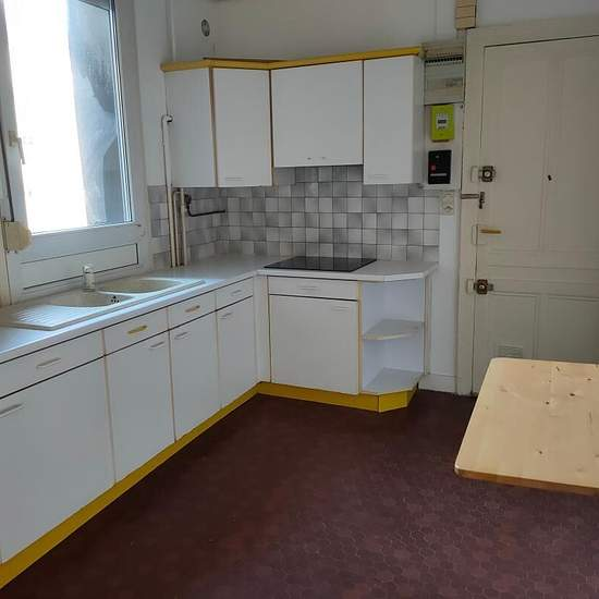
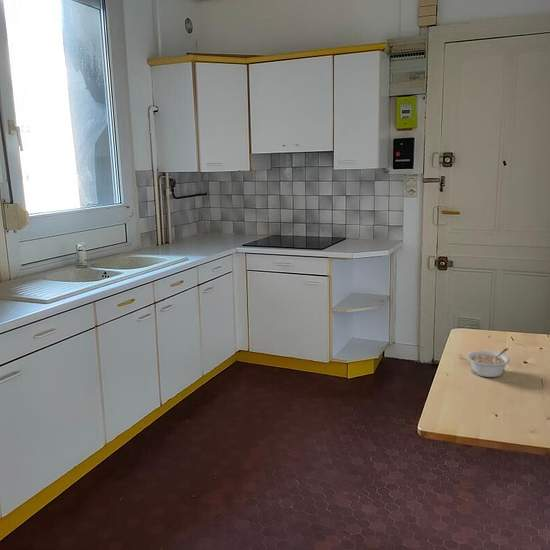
+ legume [466,347,510,378]
